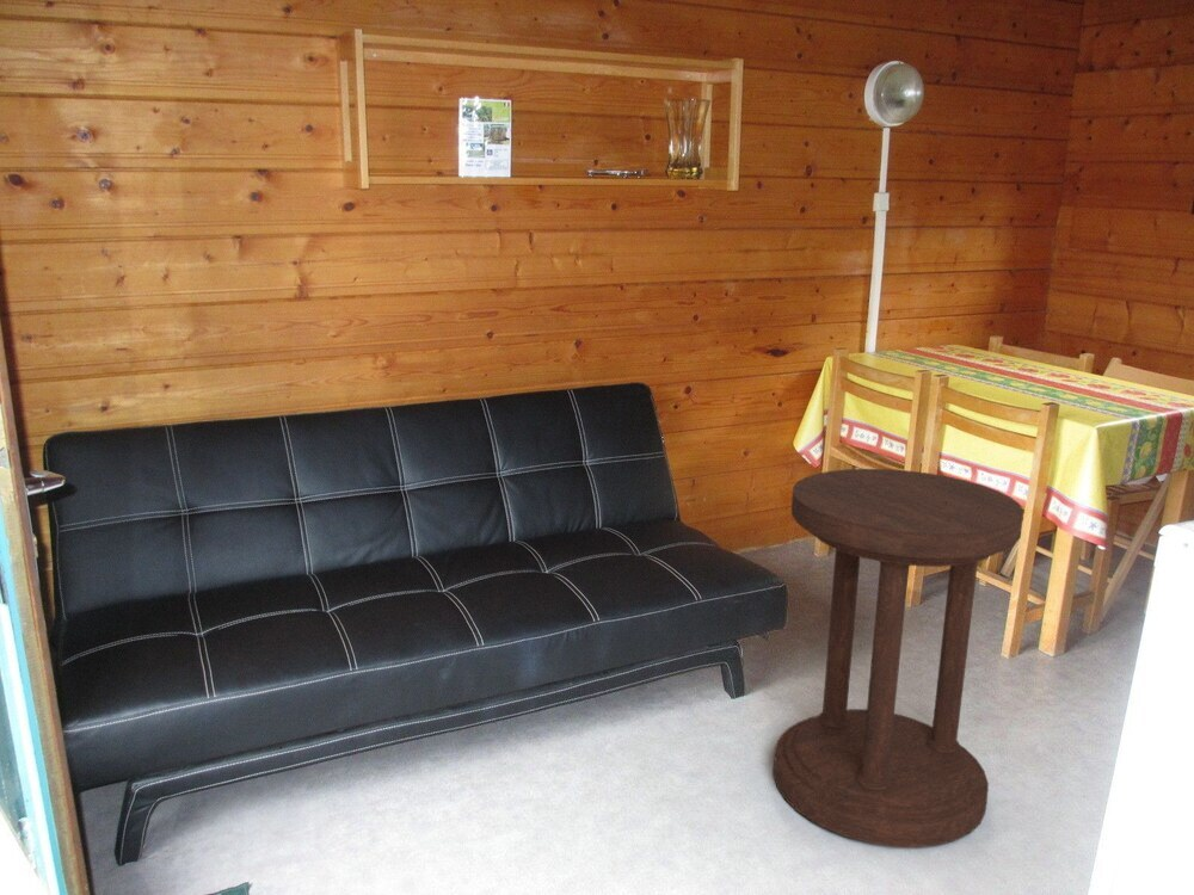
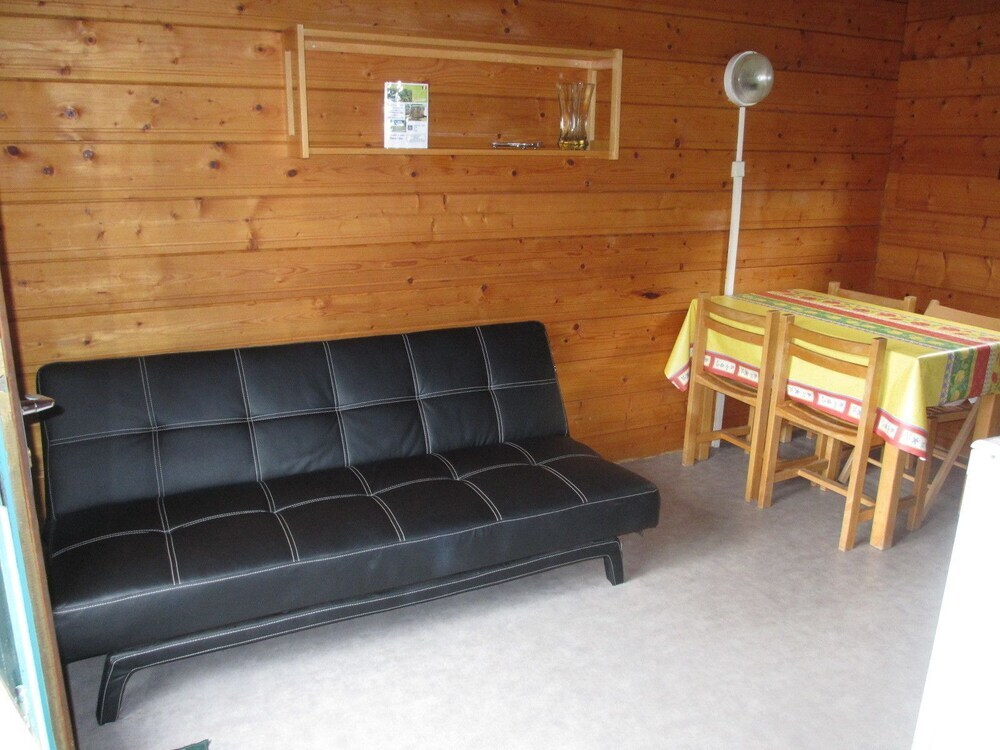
- side table [773,468,1024,848]
